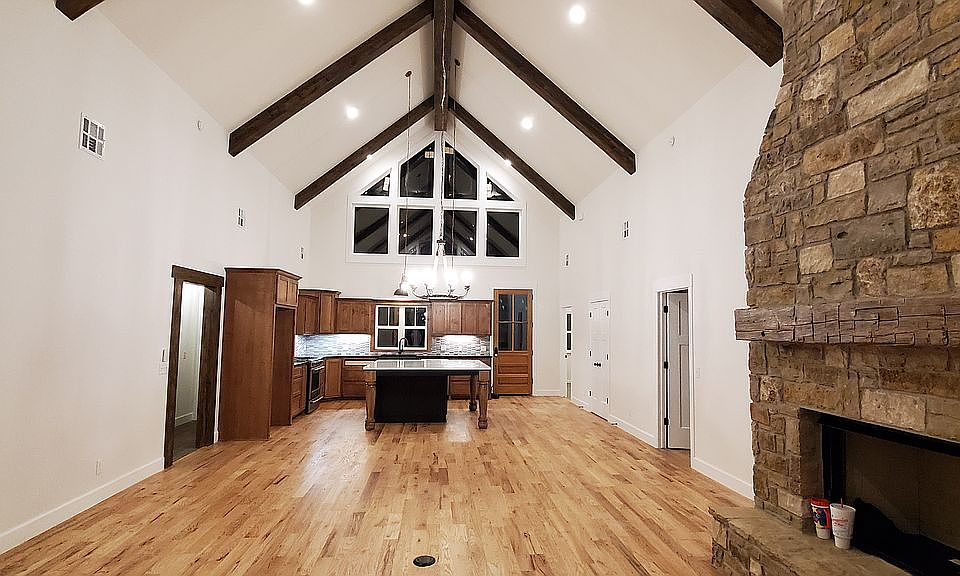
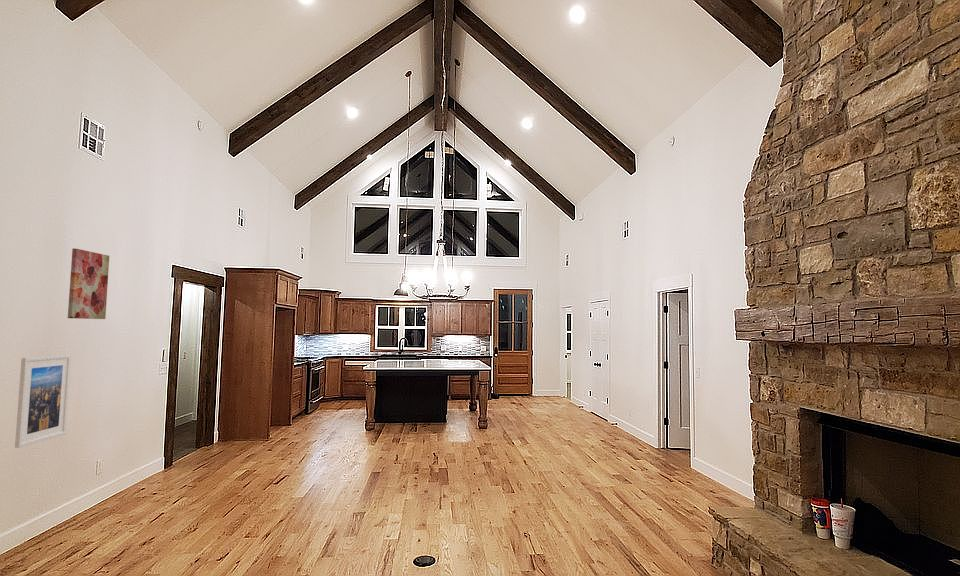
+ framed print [14,353,72,449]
+ wall art [67,248,110,320]
